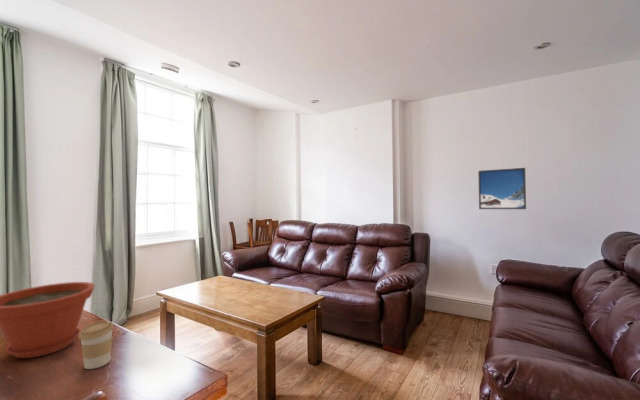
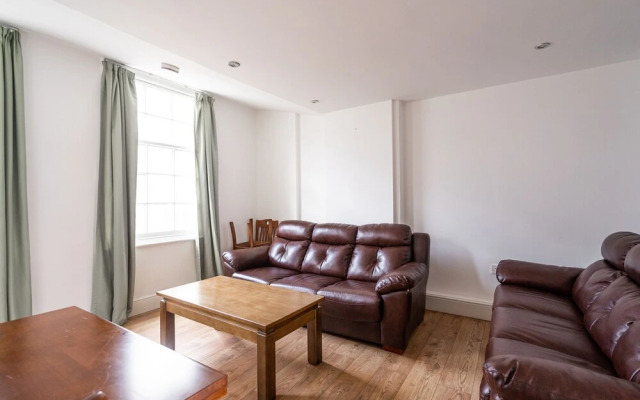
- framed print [477,167,527,210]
- coffee cup [78,319,115,370]
- plant pot [0,281,96,359]
